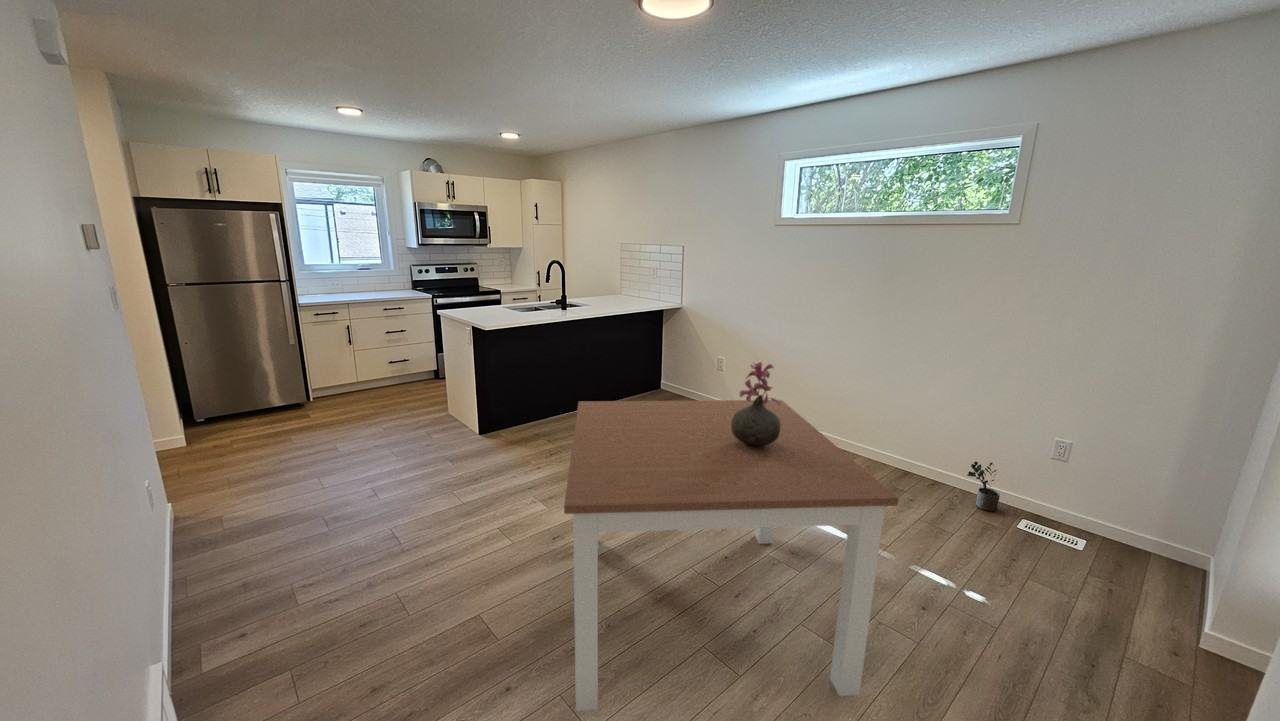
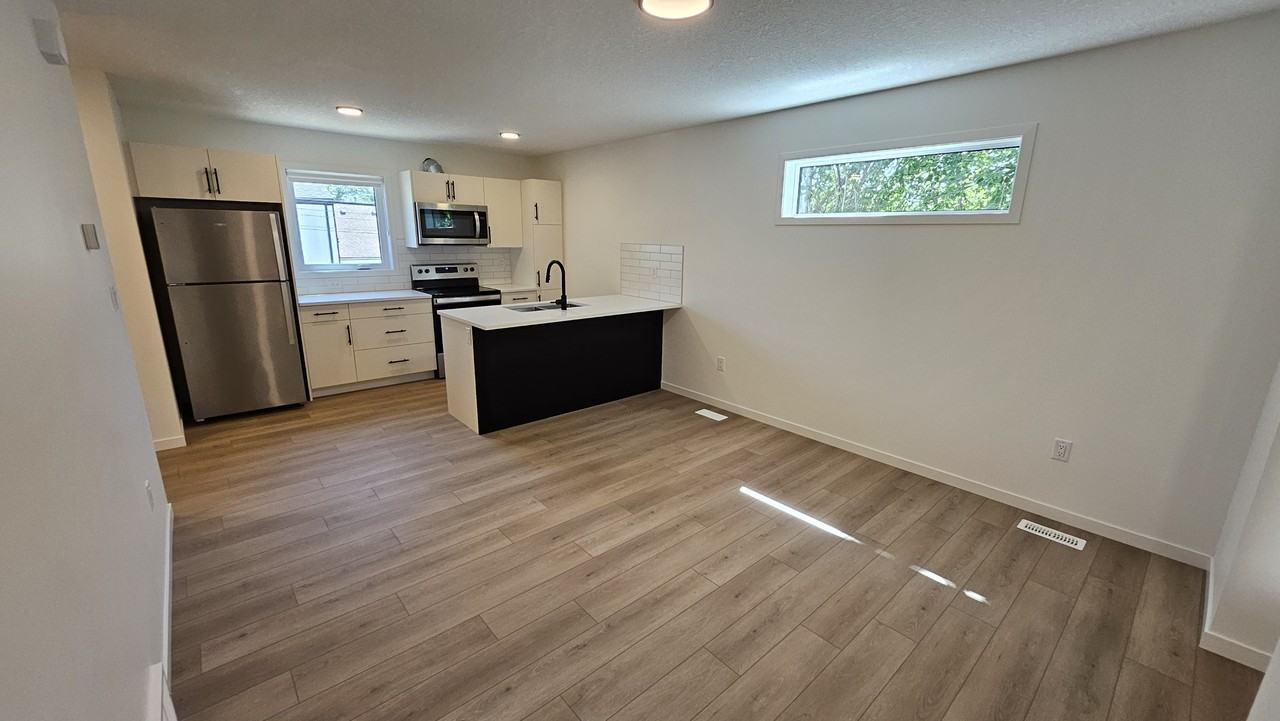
- dining table [563,399,900,712]
- potted plant [966,460,1001,512]
- vase [731,361,782,449]
